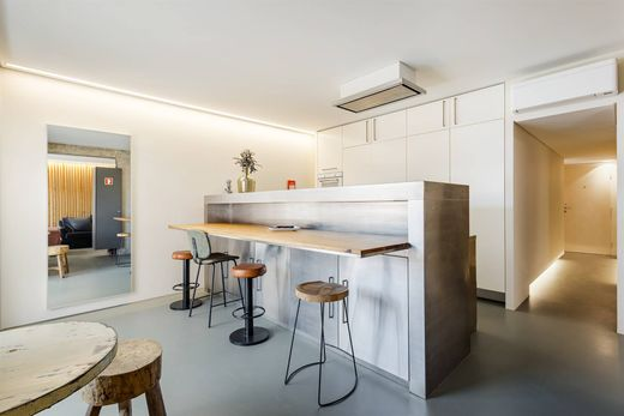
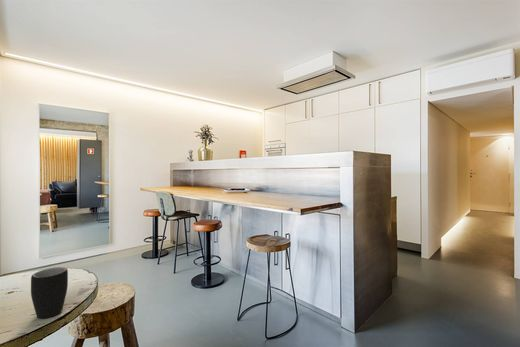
+ mug [30,266,69,319]
